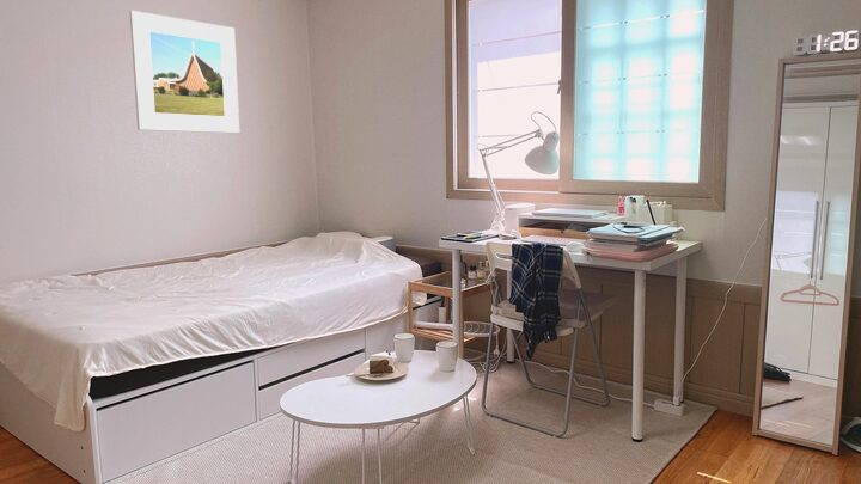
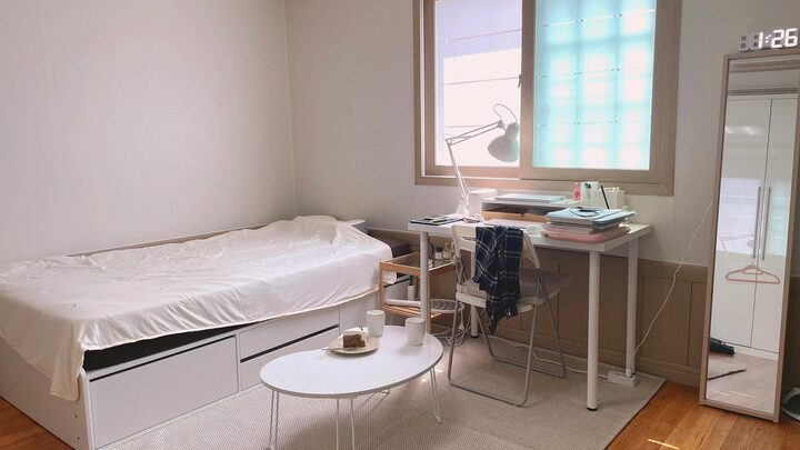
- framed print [129,10,240,134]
